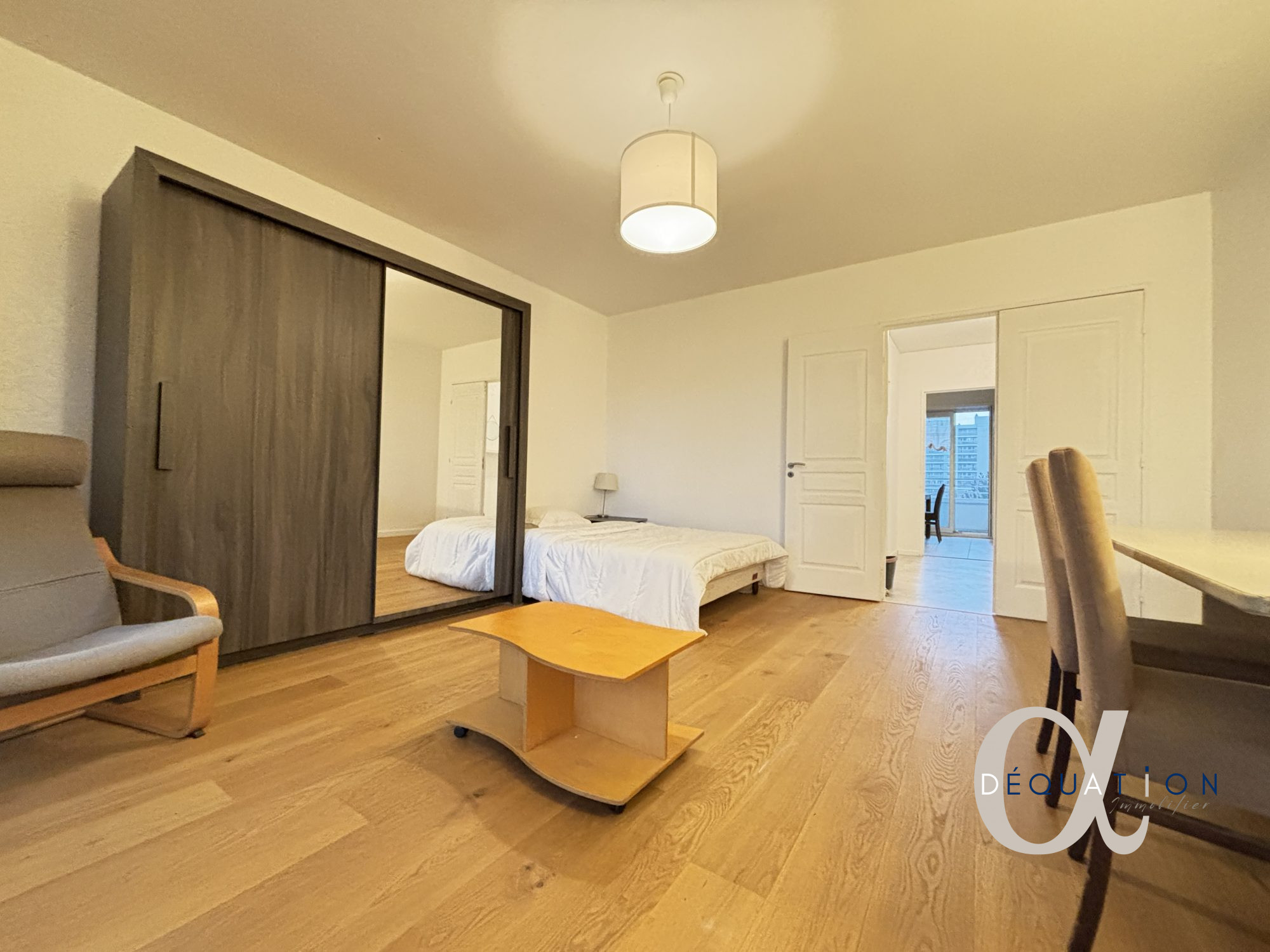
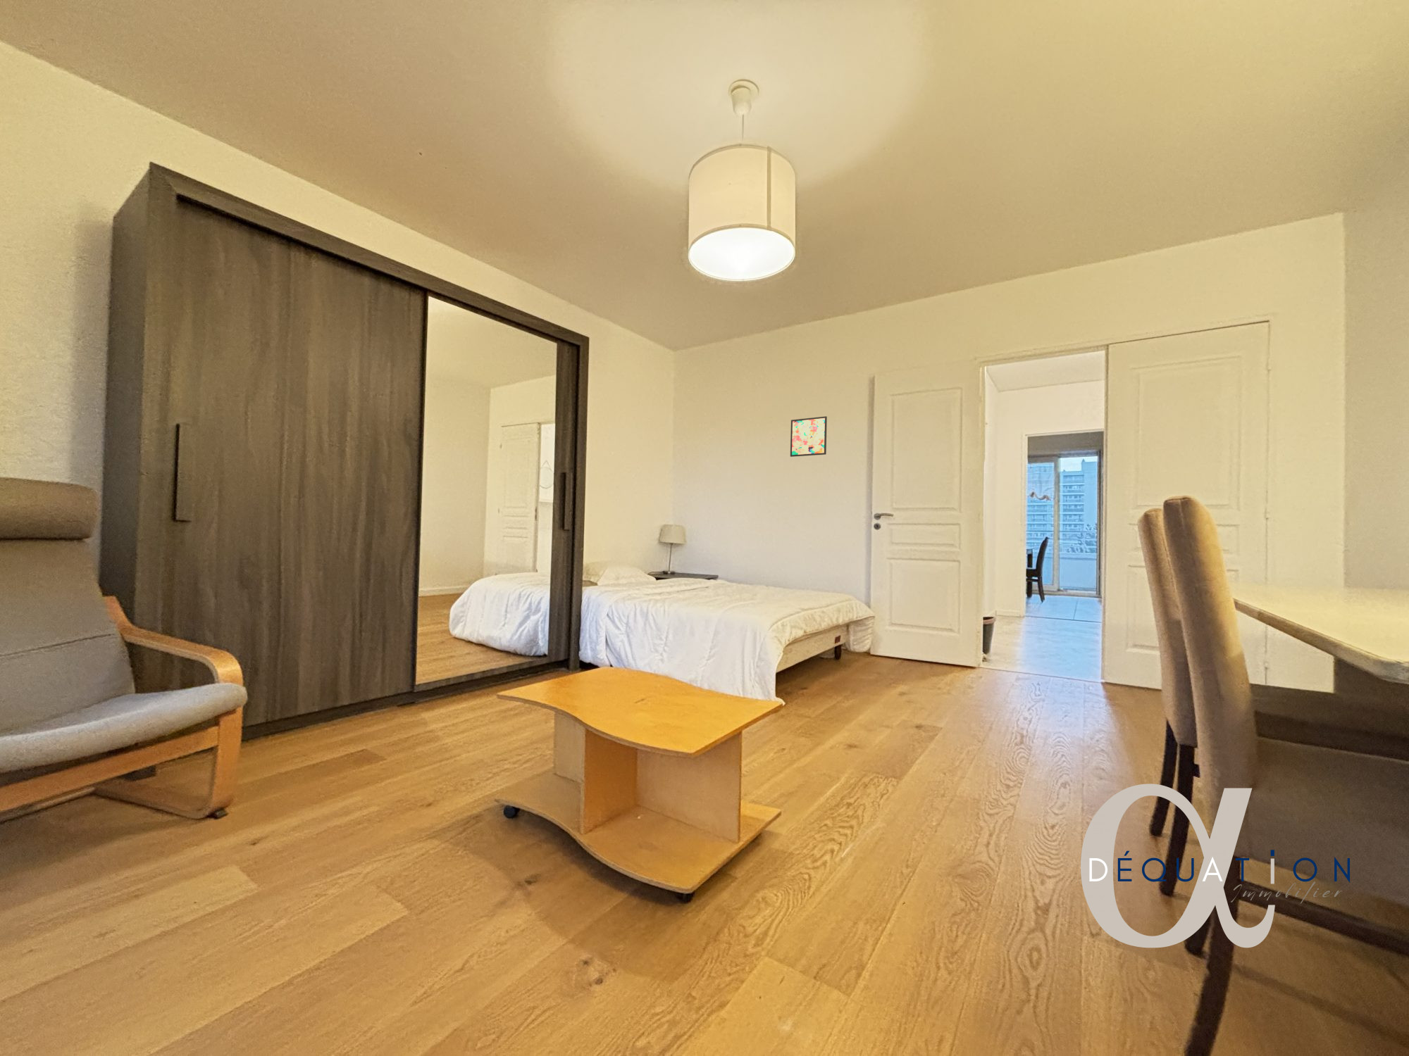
+ wall art [790,416,828,458]
